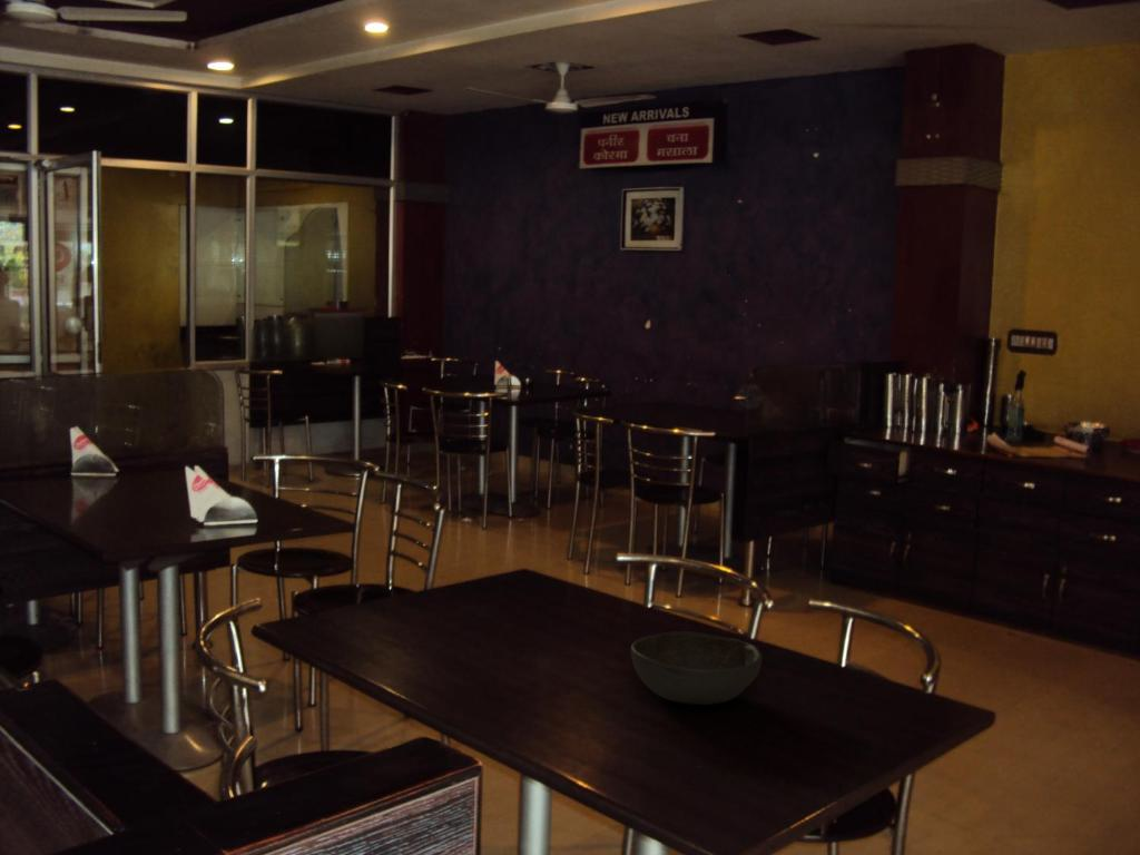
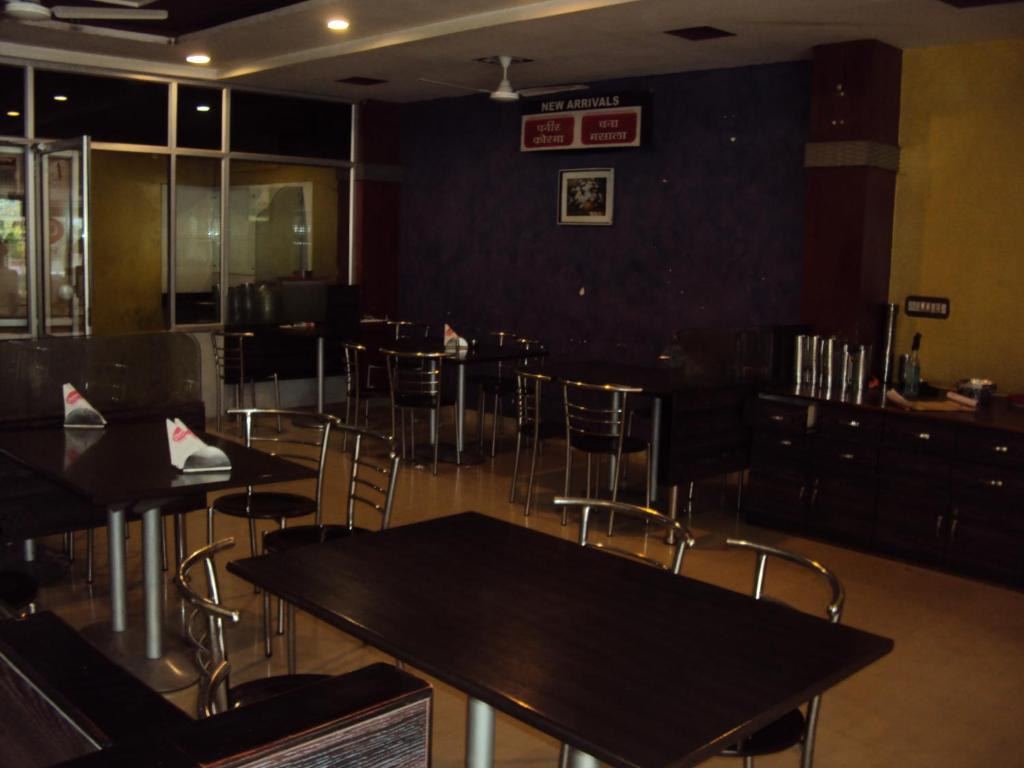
- bowl [630,630,764,706]
